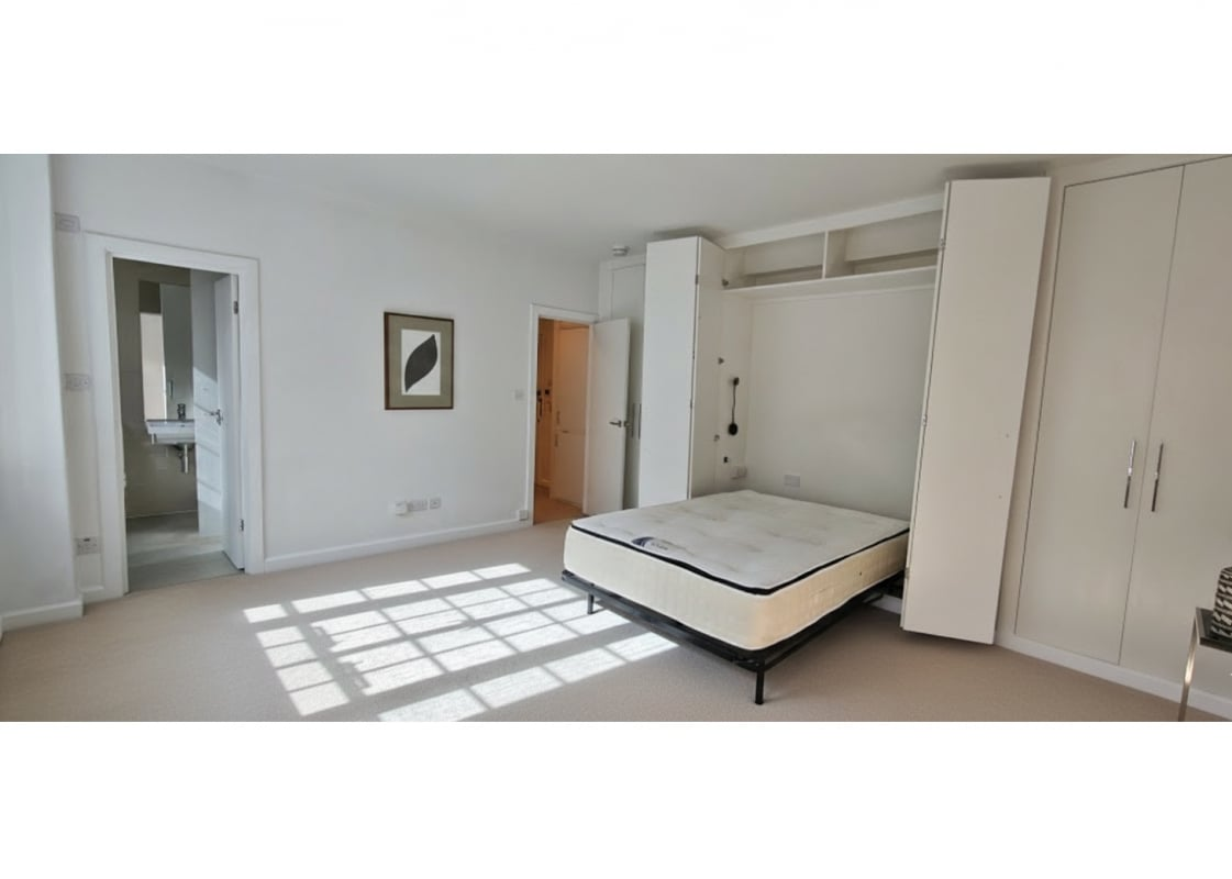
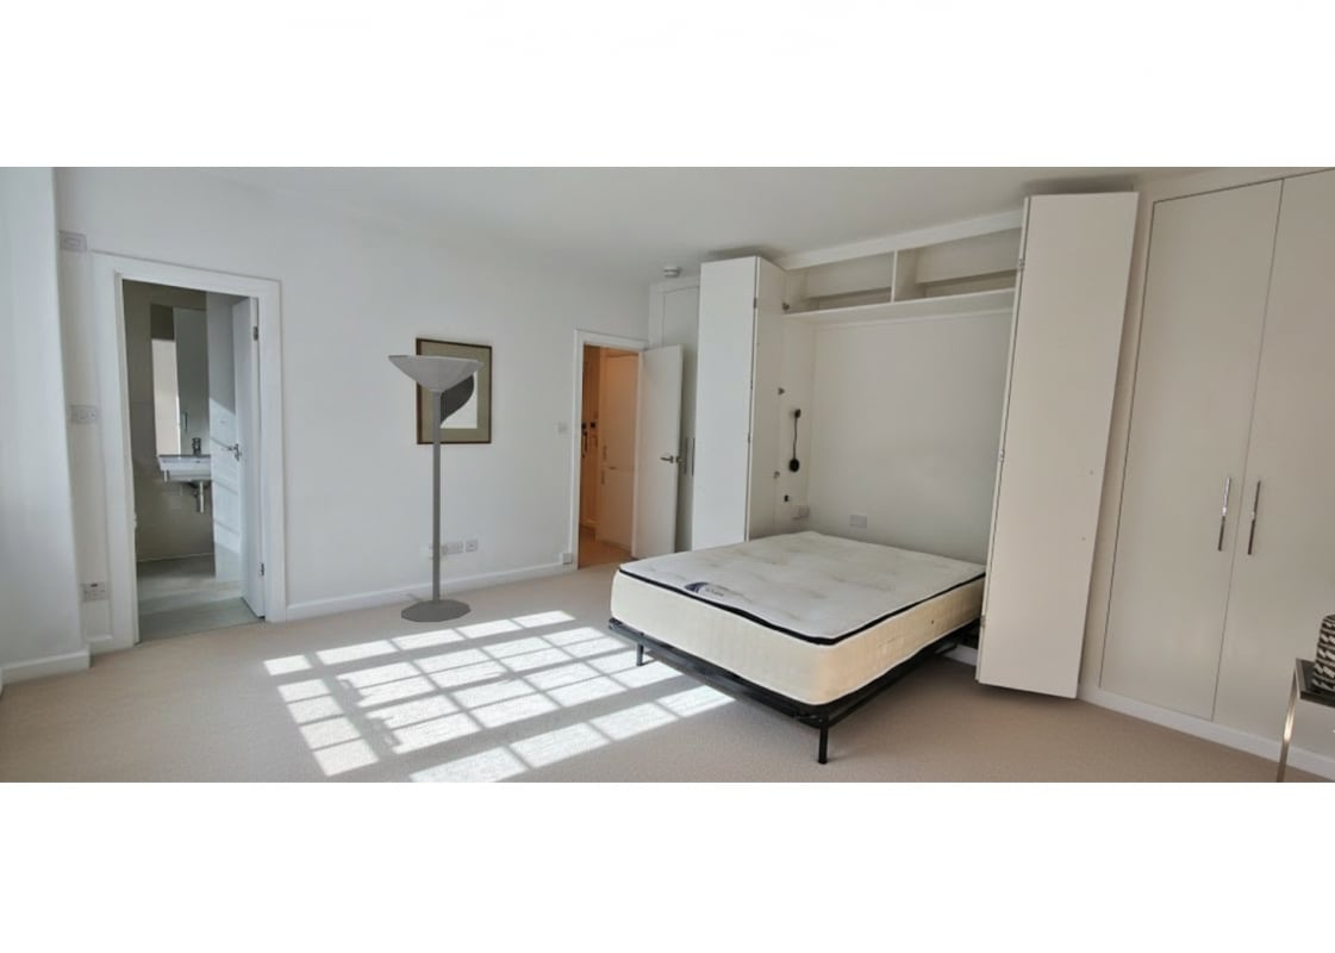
+ floor lamp [387,354,486,623]
